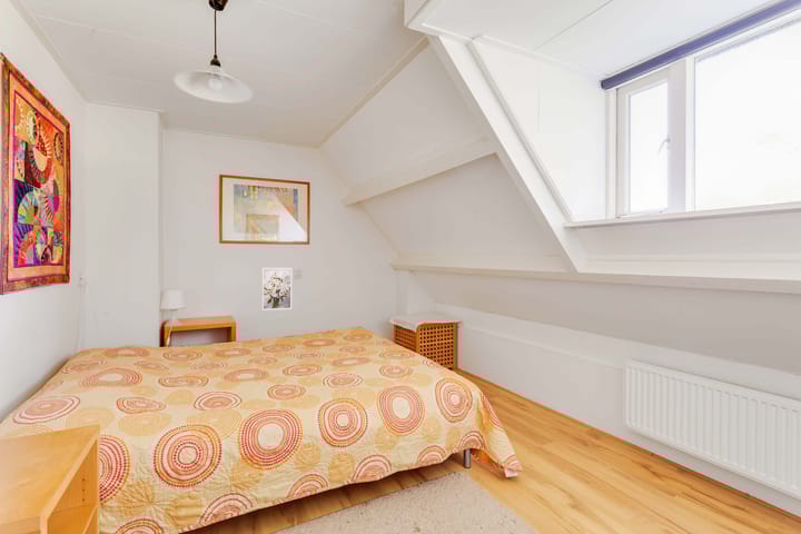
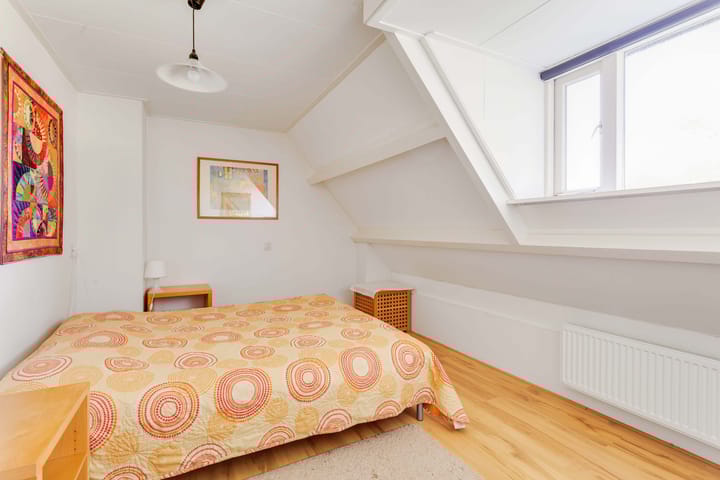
- wall art [260,267,293,312]
